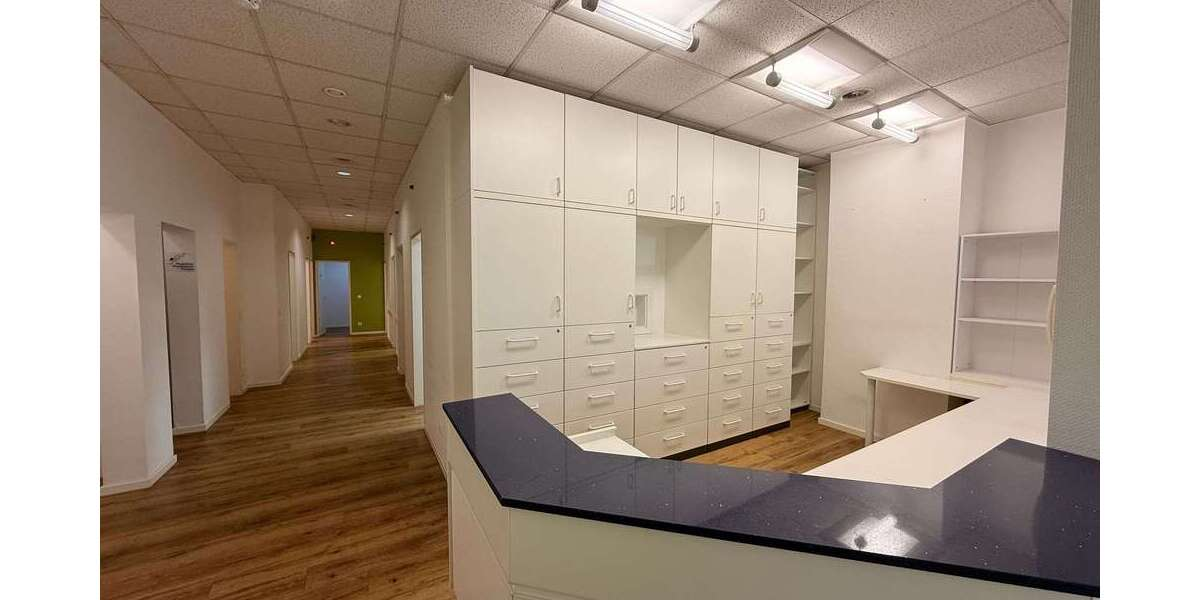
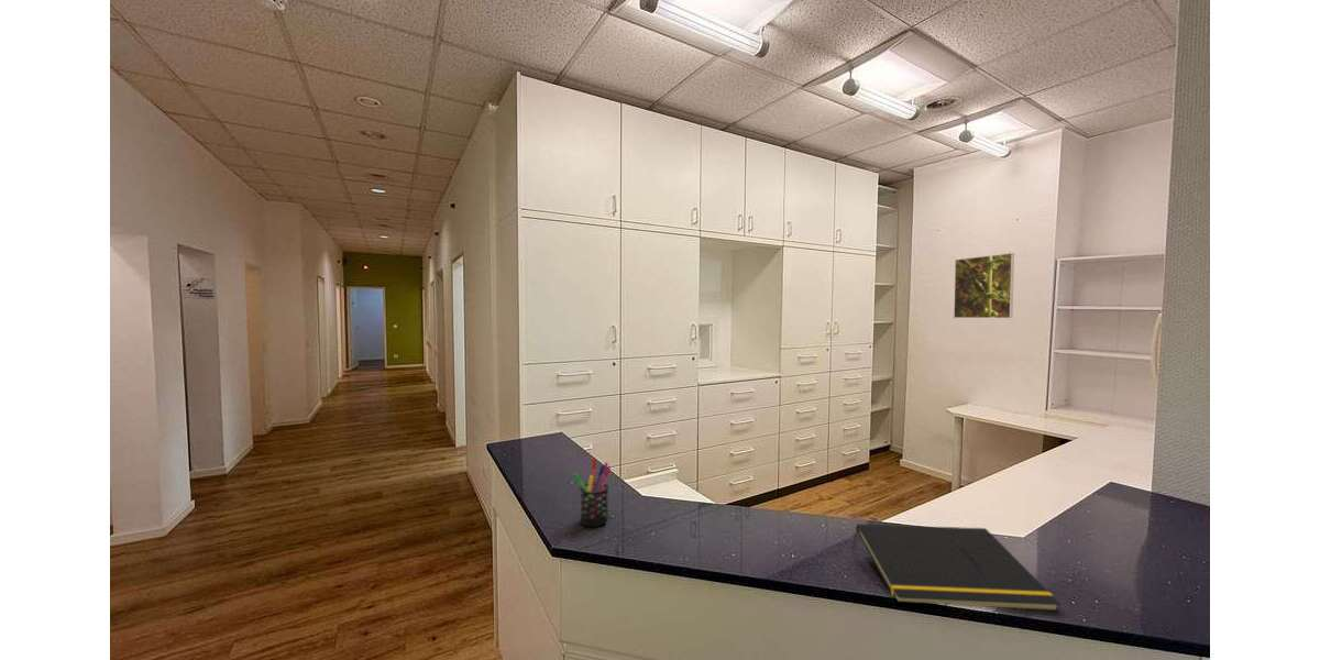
+ notepad [851,522,1062,613]
+ pen holder [571,458,612,528]
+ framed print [953,252,1015,319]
